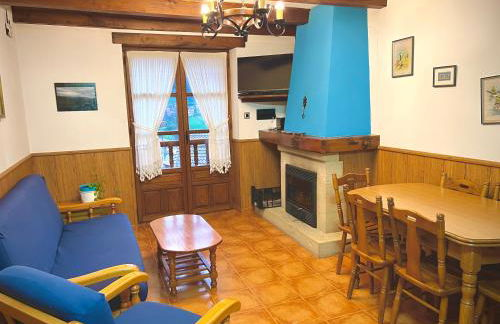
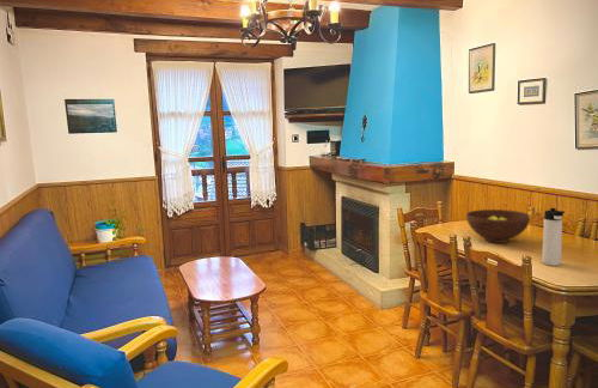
+ thermos bottle [541,207,566,267]
+ fruit bowl [465,208,531,244]
